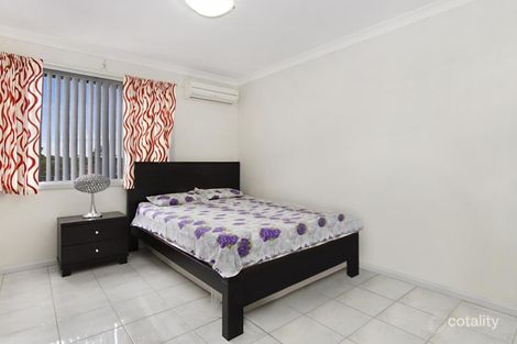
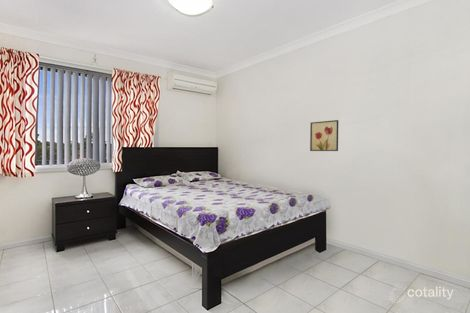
+ wall art [309,119,339,152]
